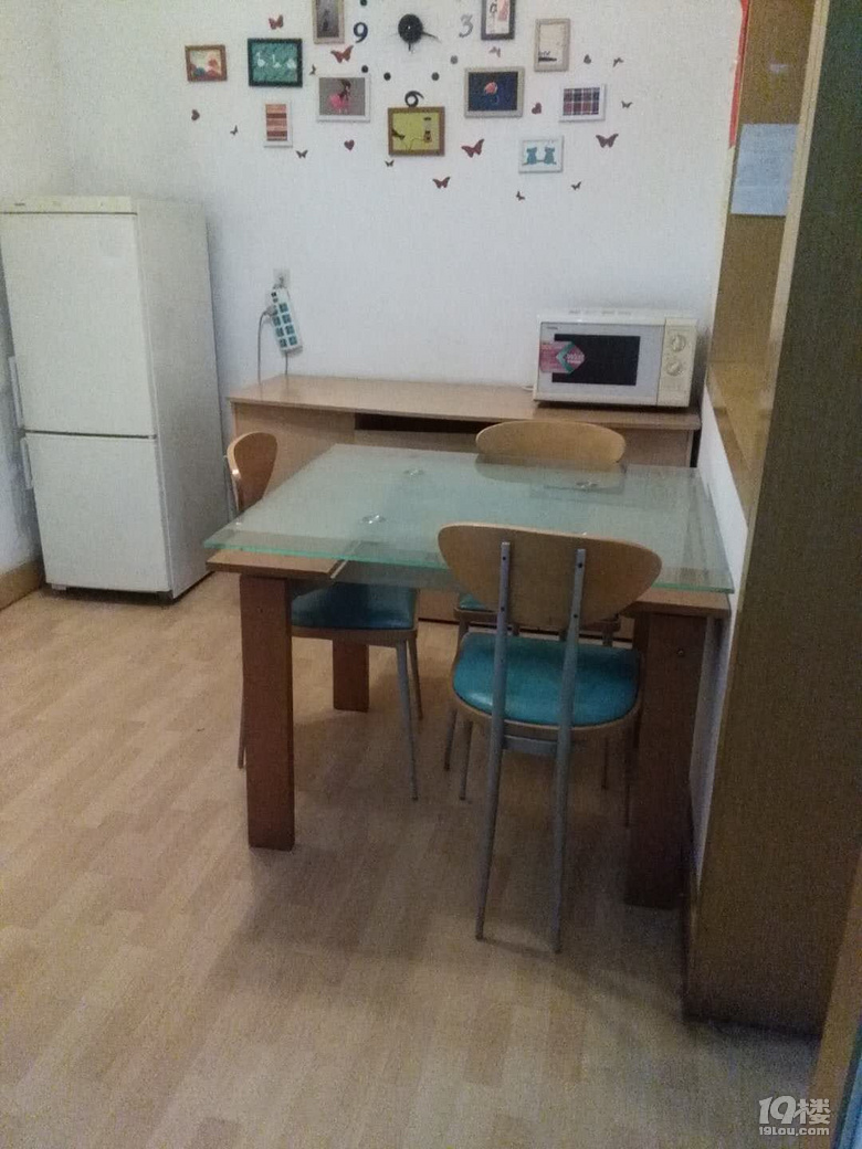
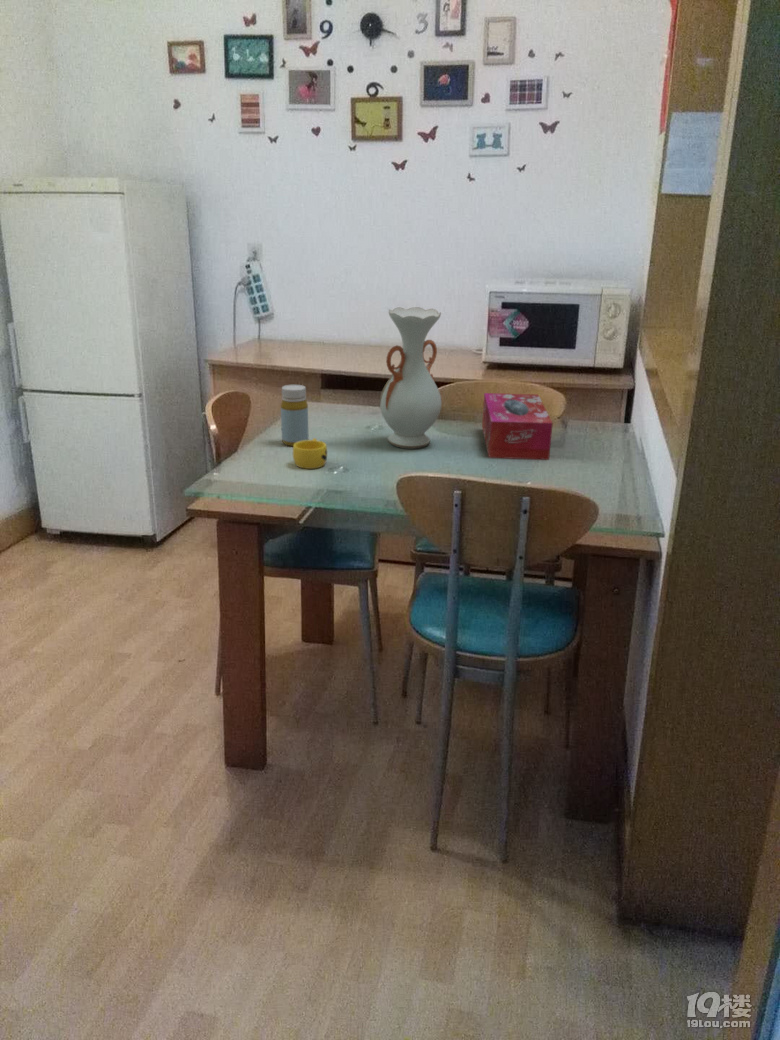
+ vase [379,306,442,450]
+ cup [292,437,328,470]
+ bottle [280,384,310,447]
+ tissue box [481,392,554,461]
